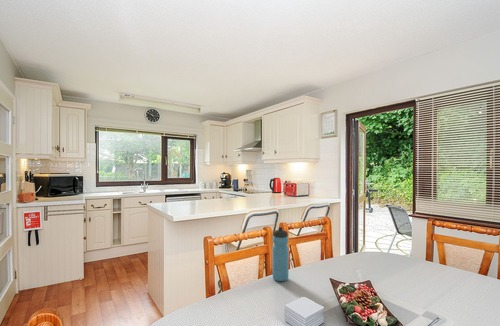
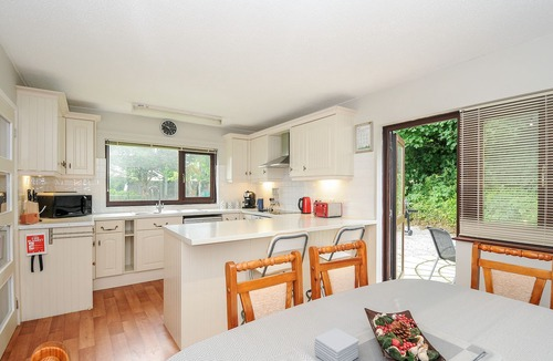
- water bottle [272,226,290,282]
